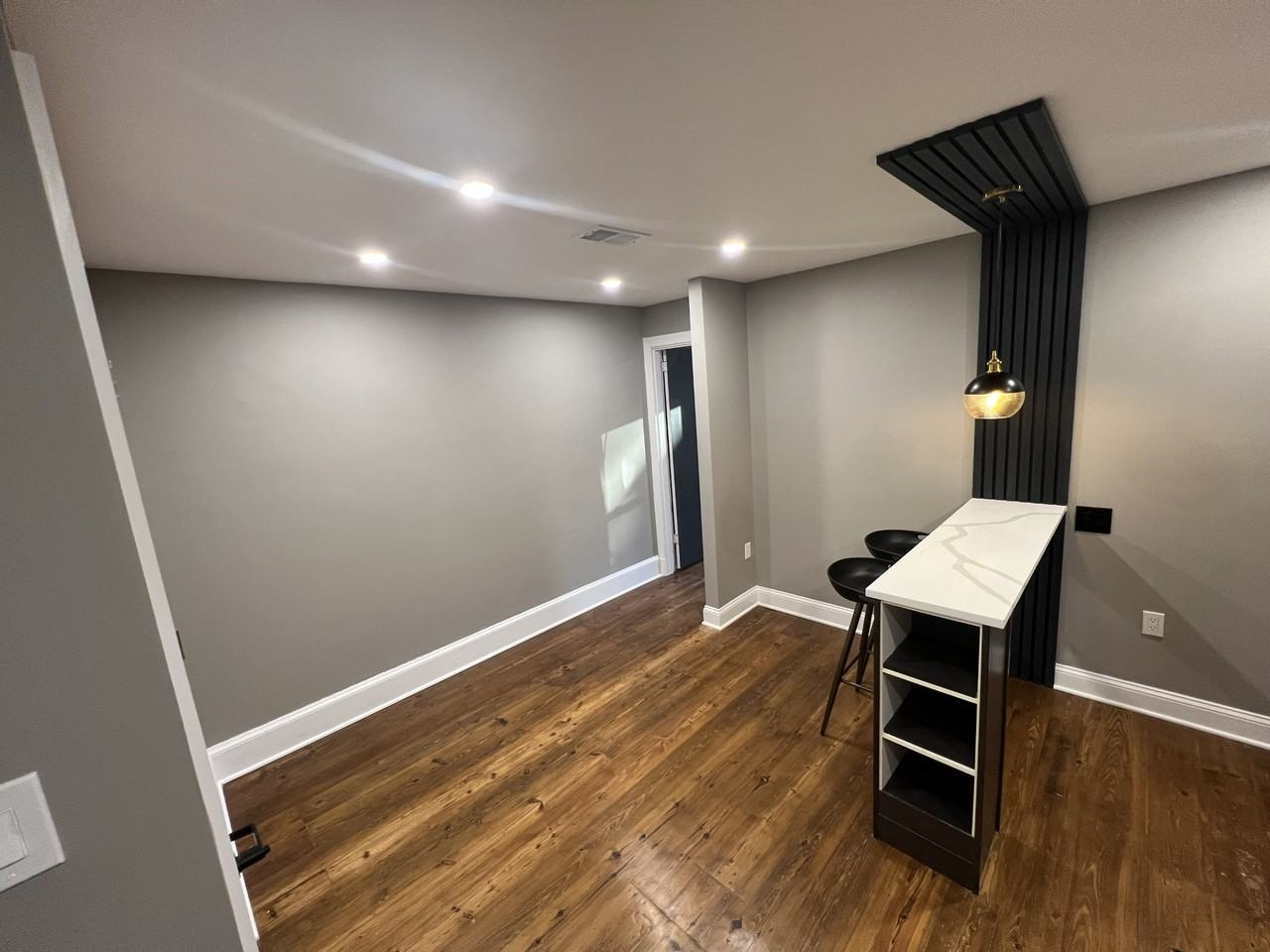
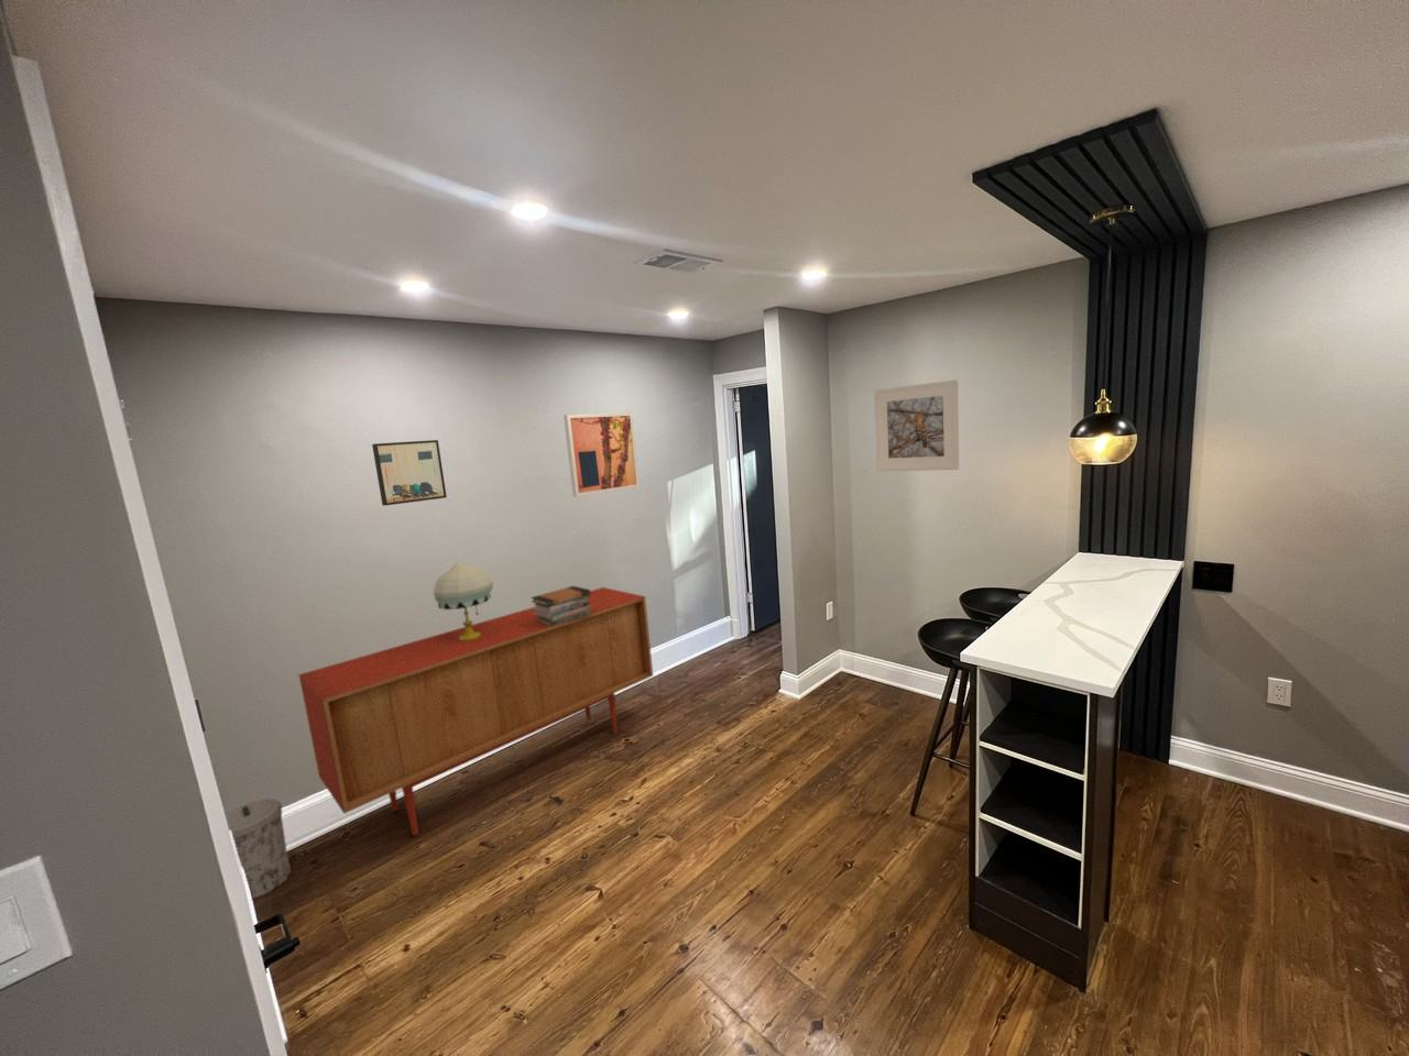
+ wall art [562,412,640,498]
+ wall art [371,439,448,507]
+ sideboard [297,587,653,837]
+ book stack [529,586,592,627]
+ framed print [873,378,960,471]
+ table lamp [433,561,494,640]
+ trash can [225,798,292,900]
